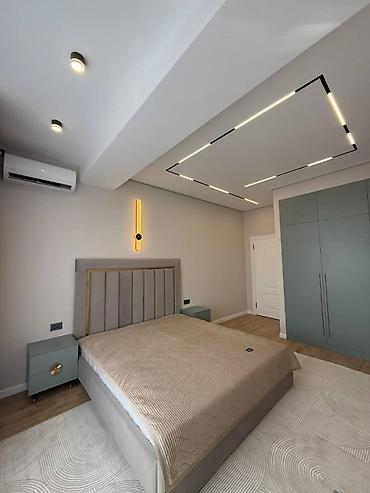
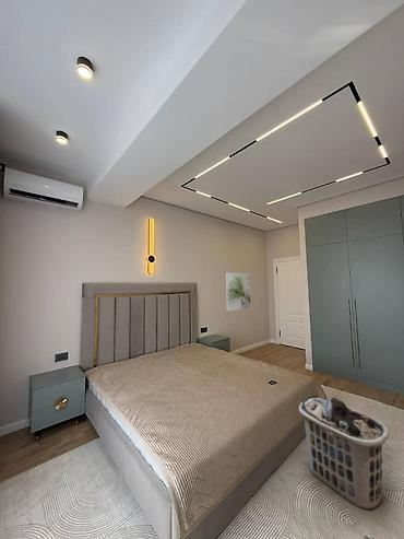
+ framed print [225,271,252,312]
+ clothes hamper [298,395,390,512]
